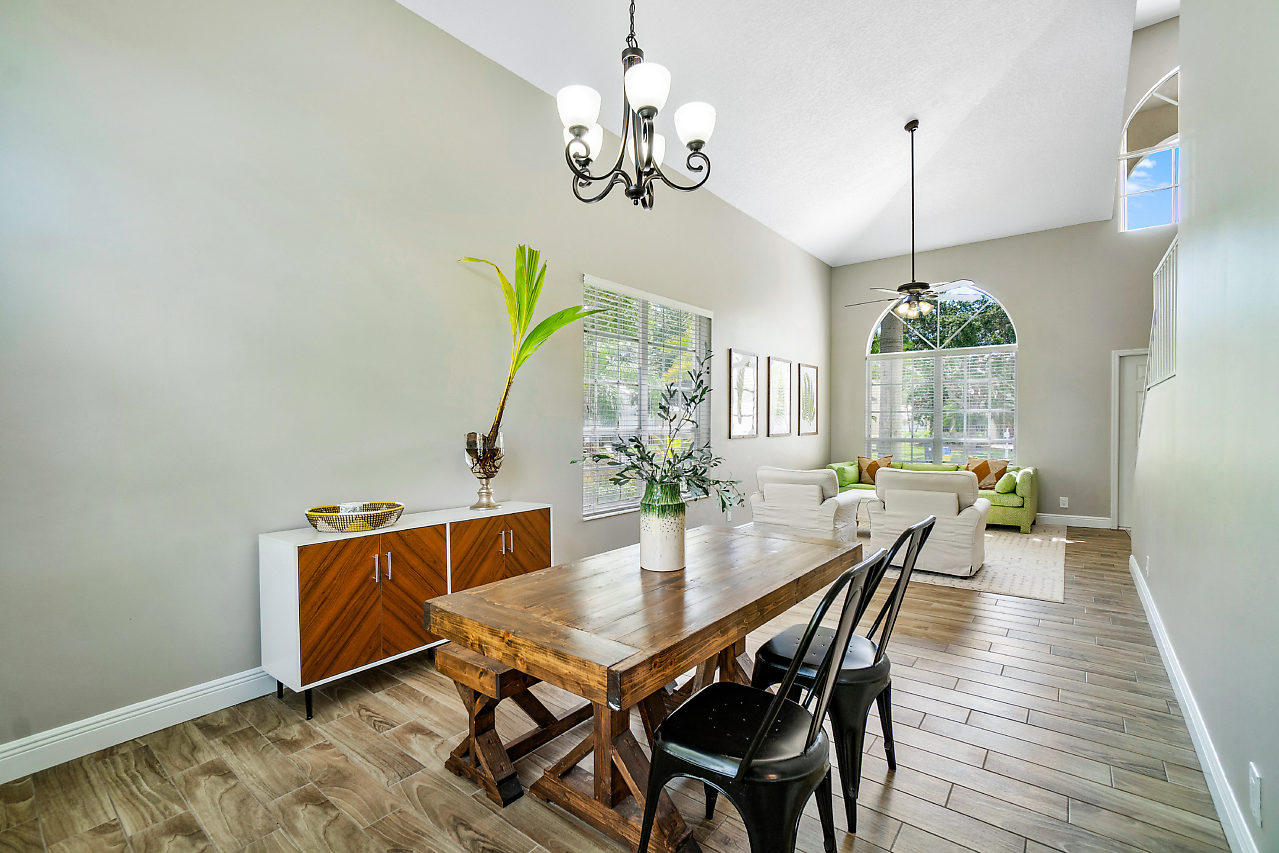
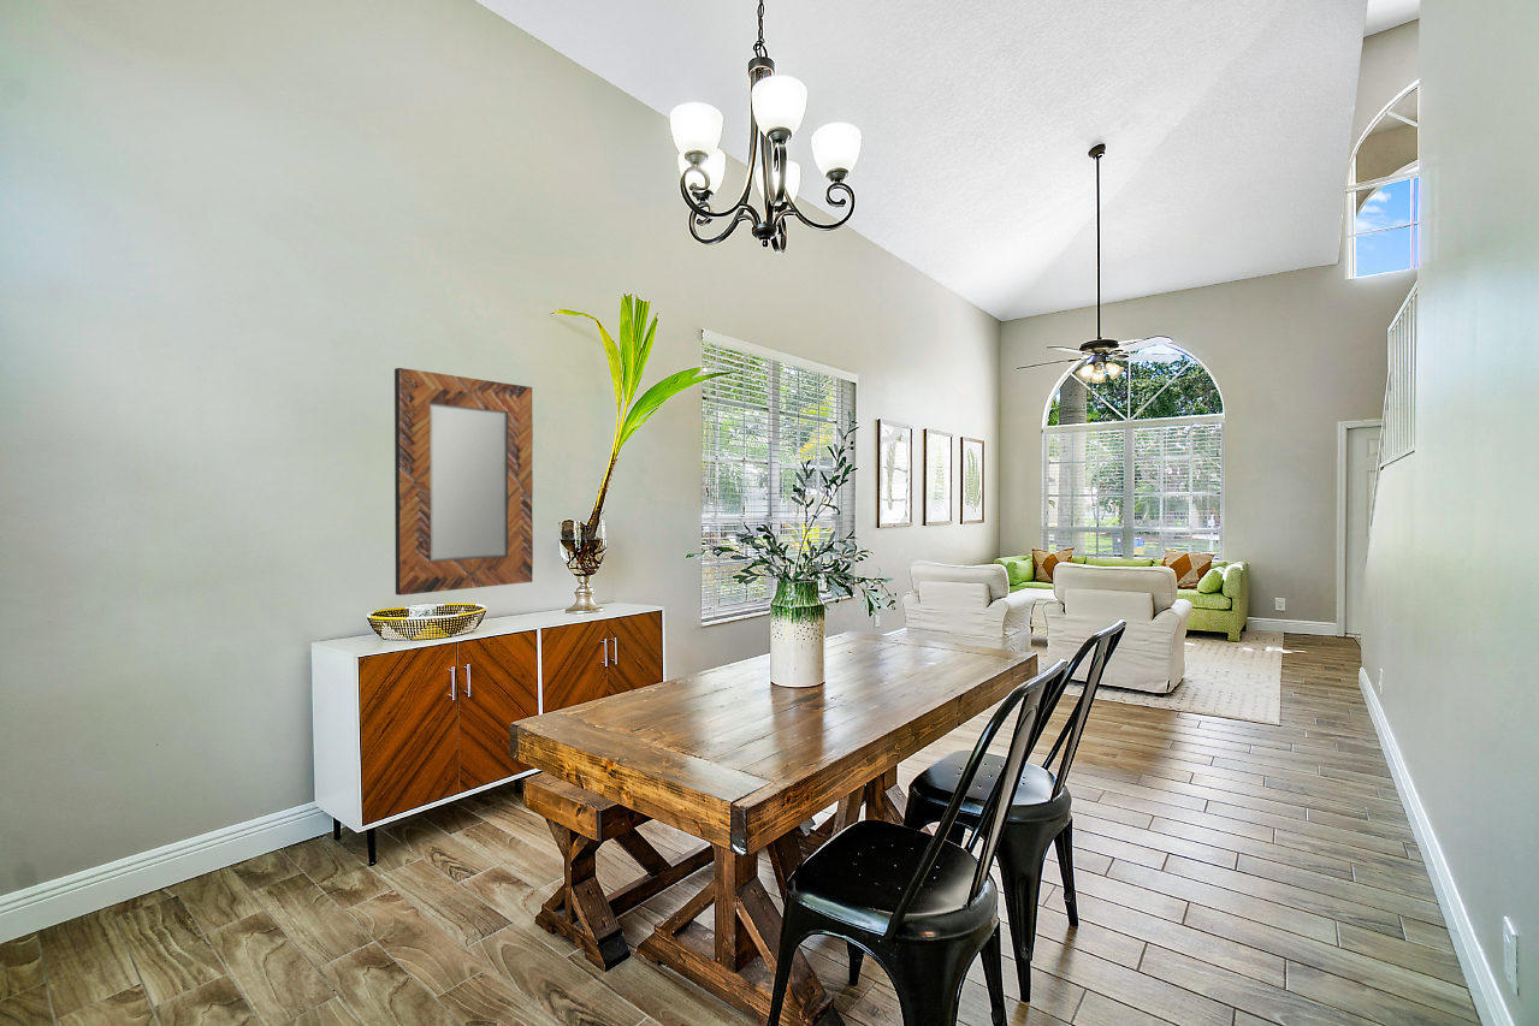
+ home mirror [393,367,534,597]
